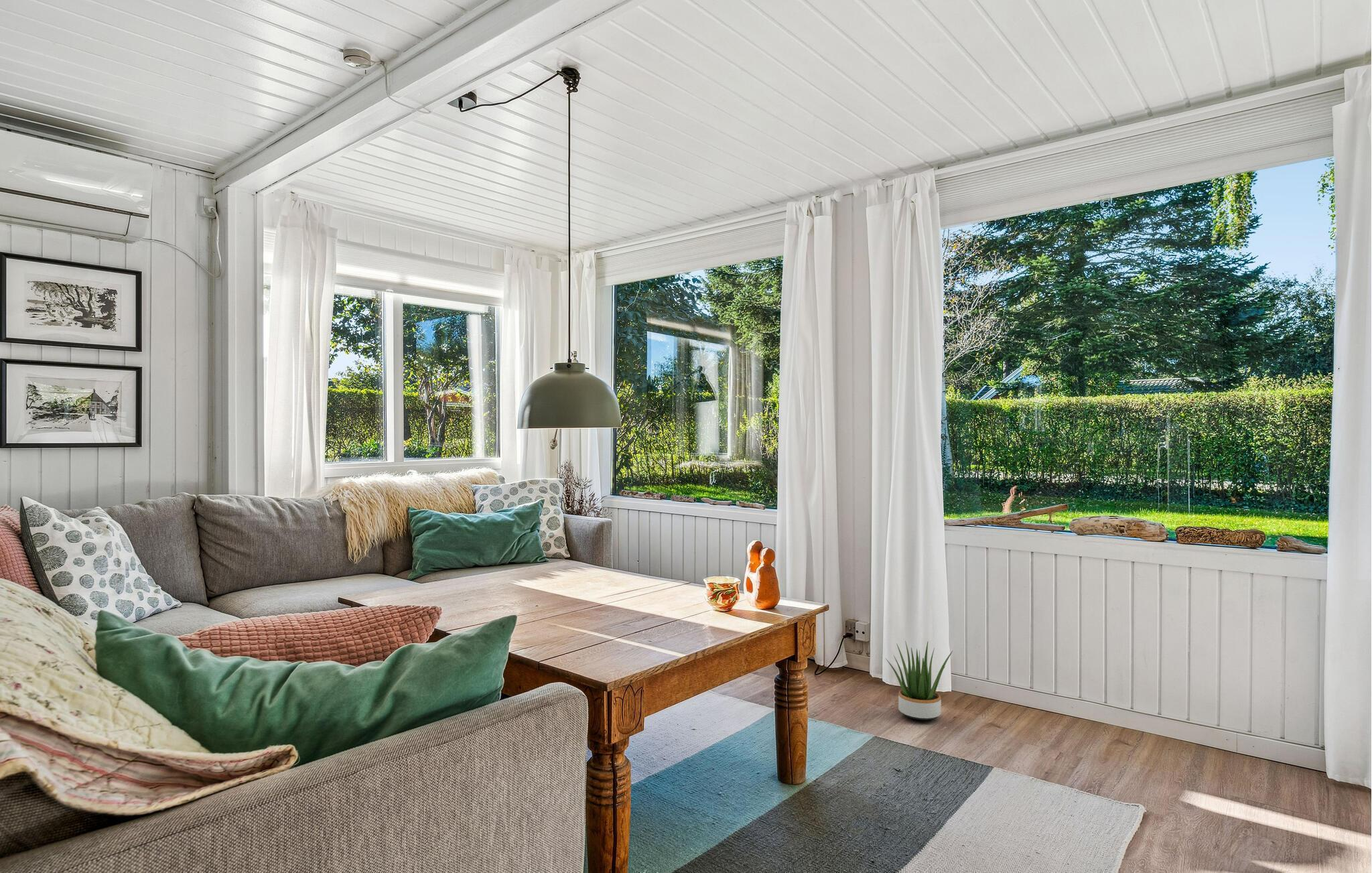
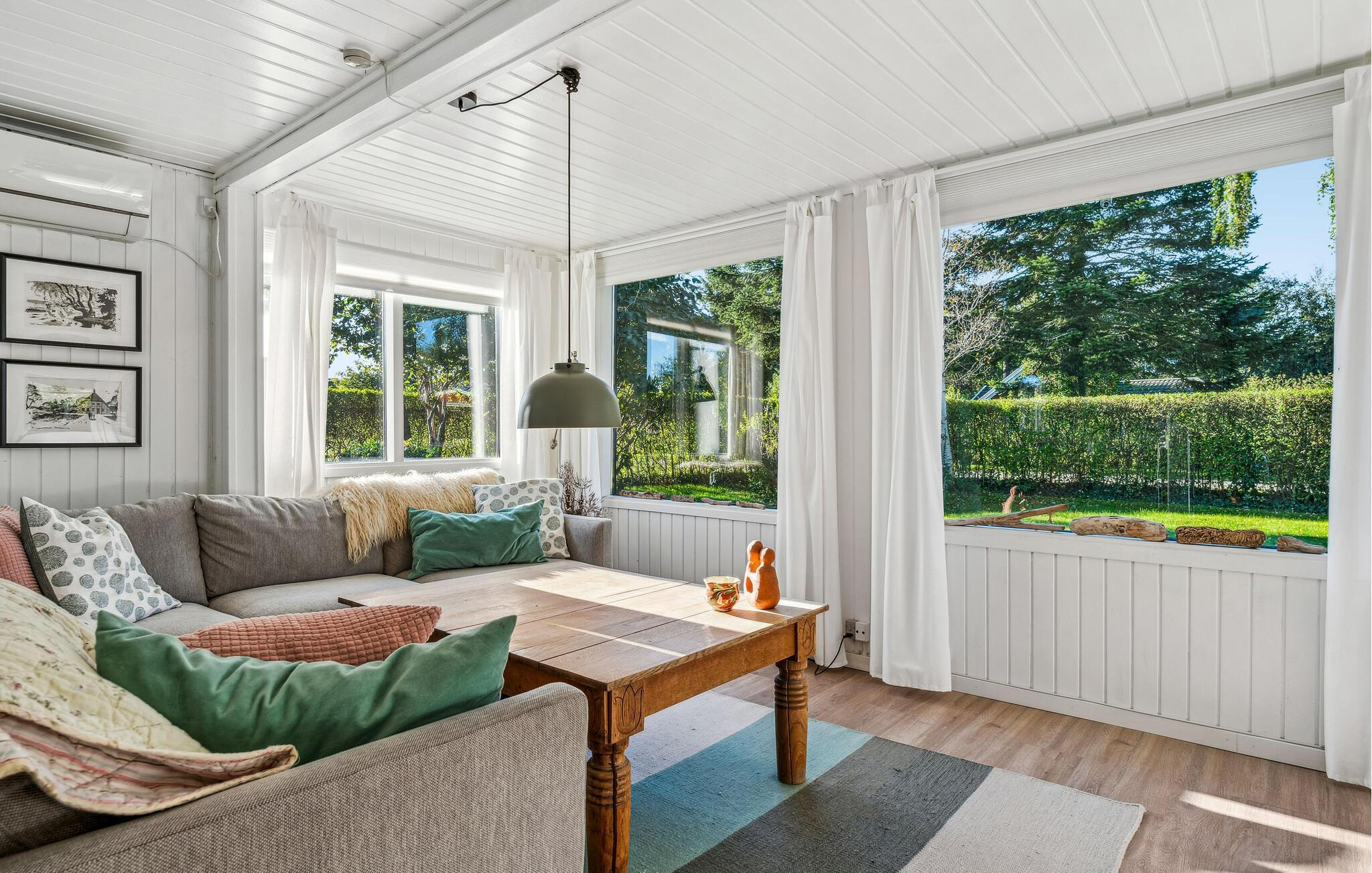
- potted plant [885,641,953,721]
